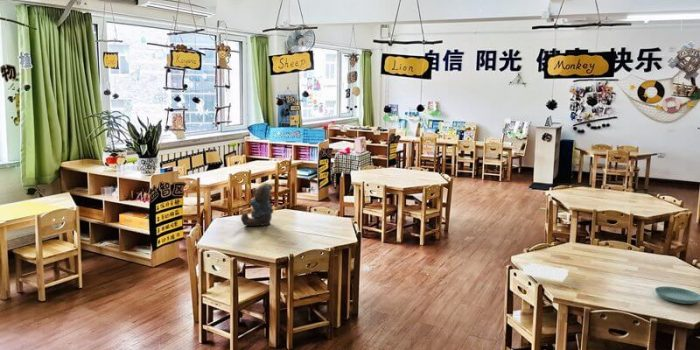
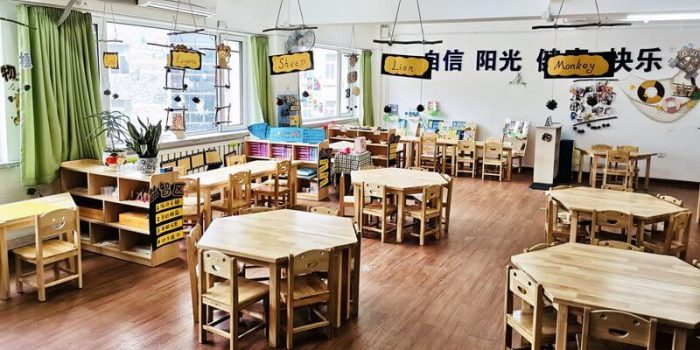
- saucer [654,286,700,305]
- teddy bear [240,182,275,227]
- bible [522,262,569,282]
